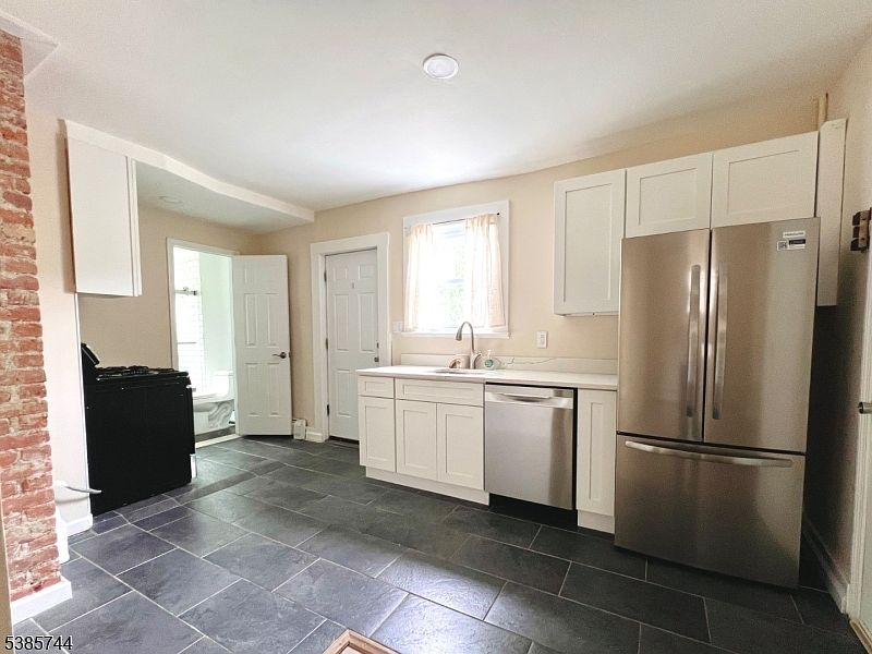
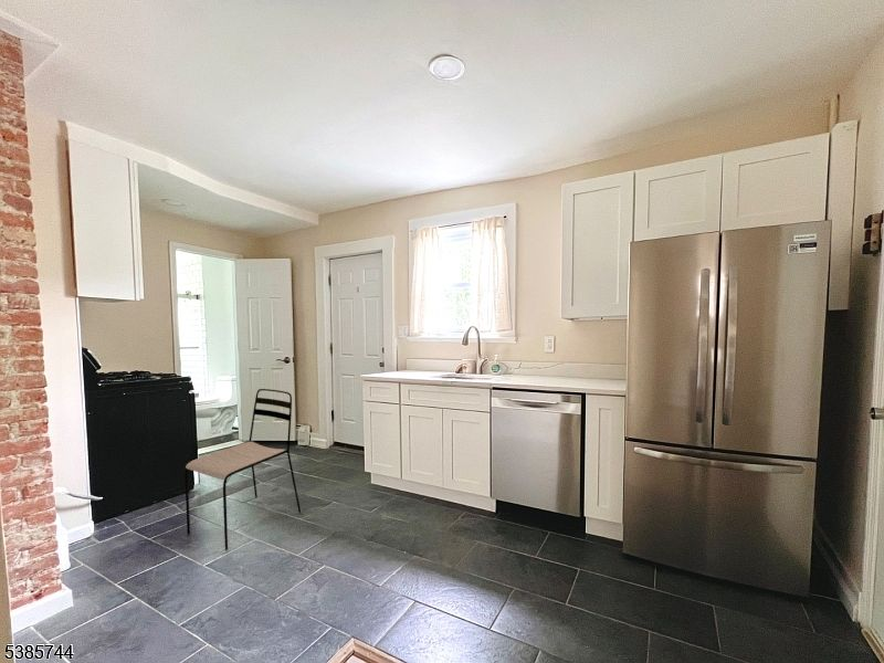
+ dining chair [185,388,302,551]
